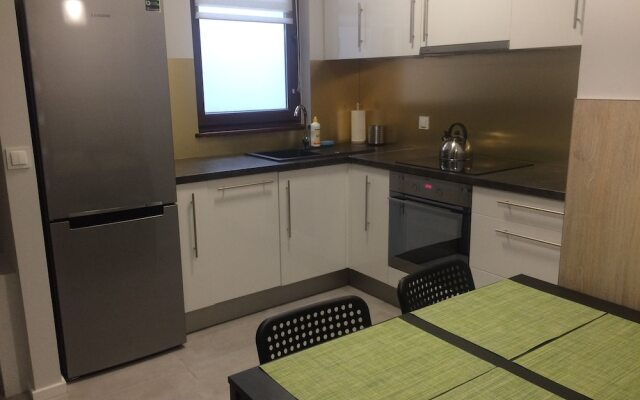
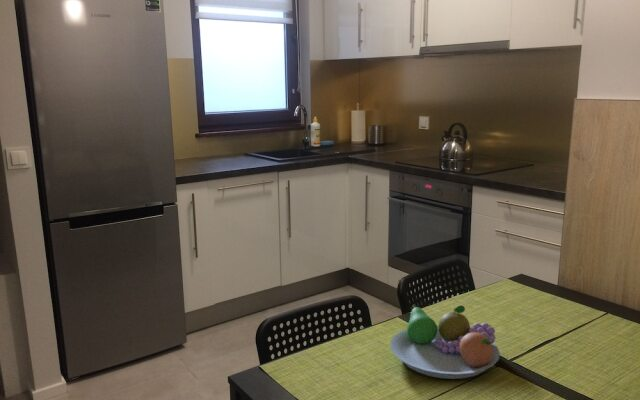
+ fruit bowl [389,303,501,380]
